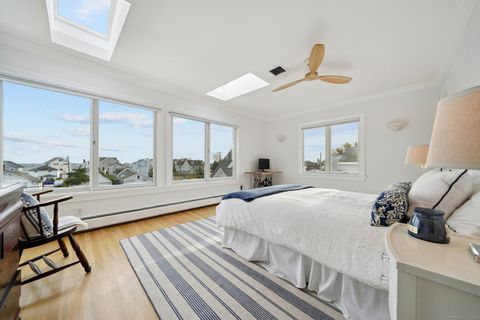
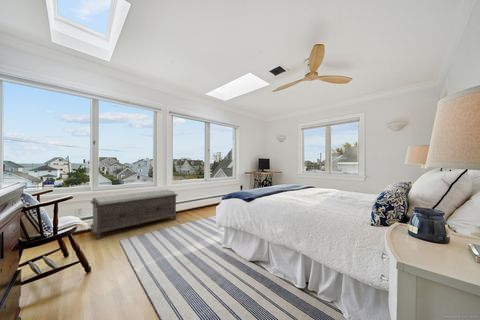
+ bench [89,189,179,240]
